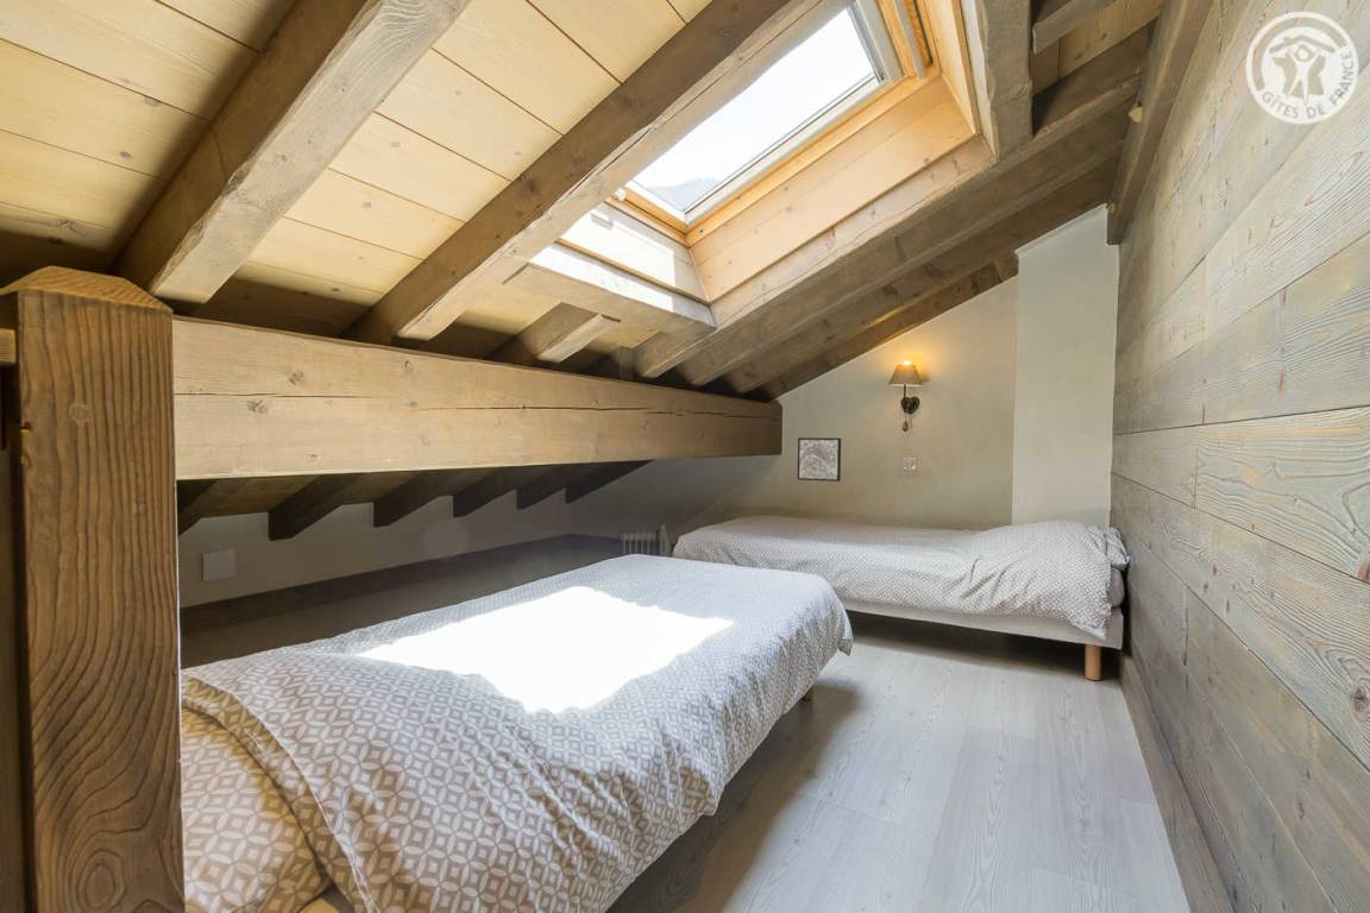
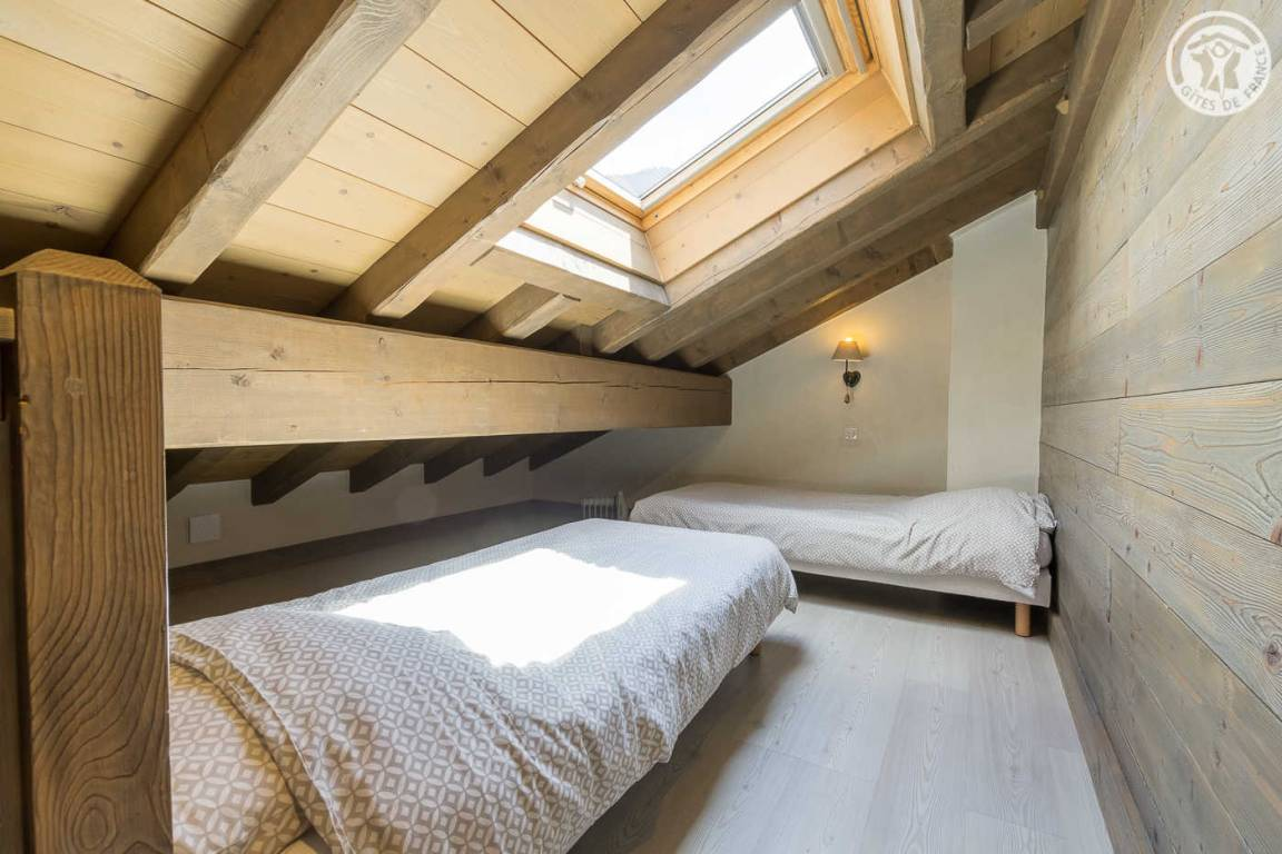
- wall art [797,436,842,483]
